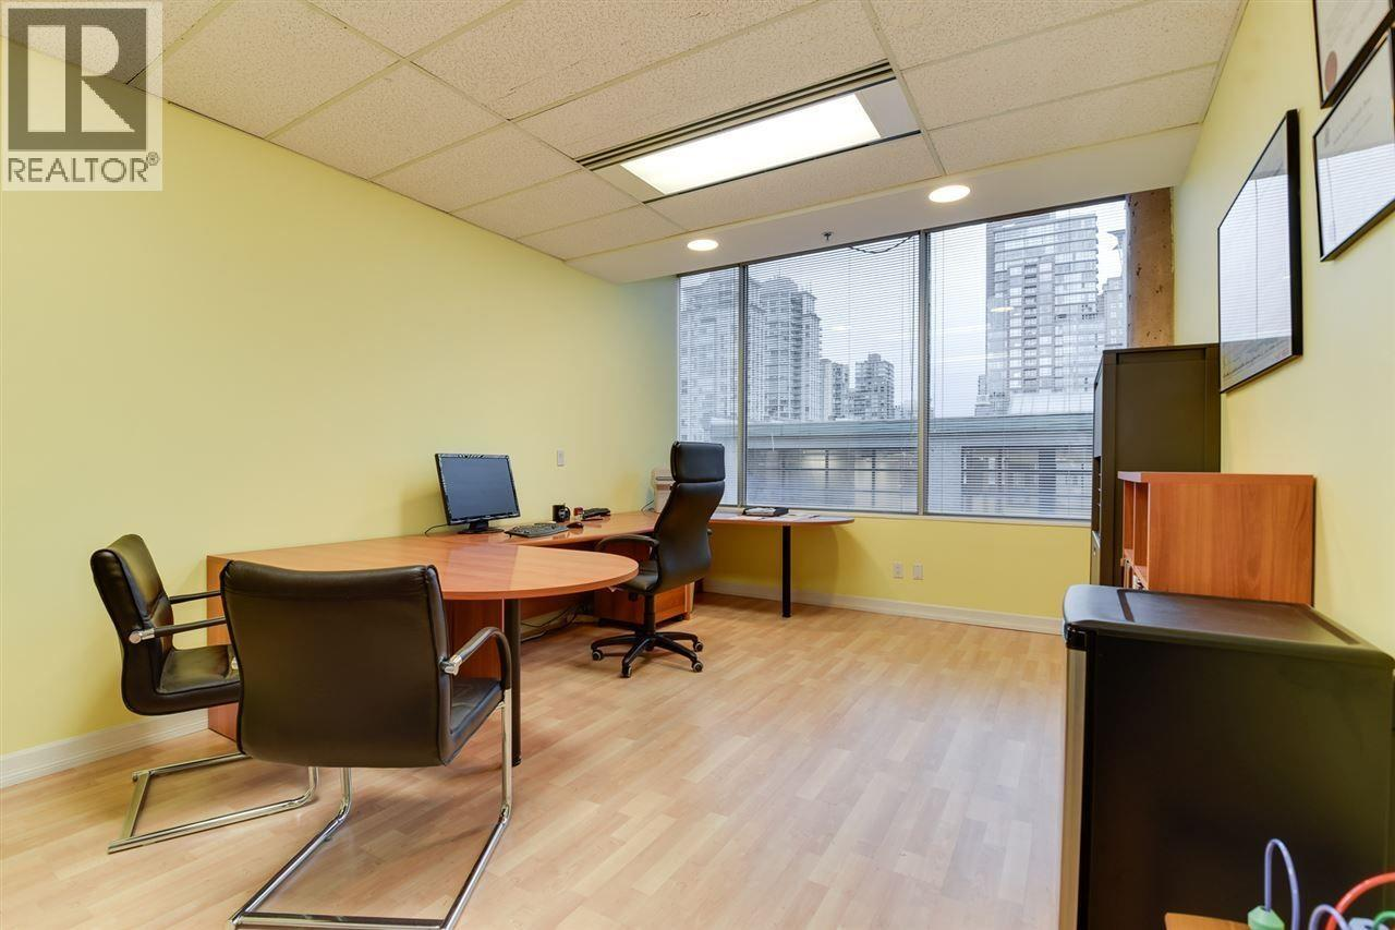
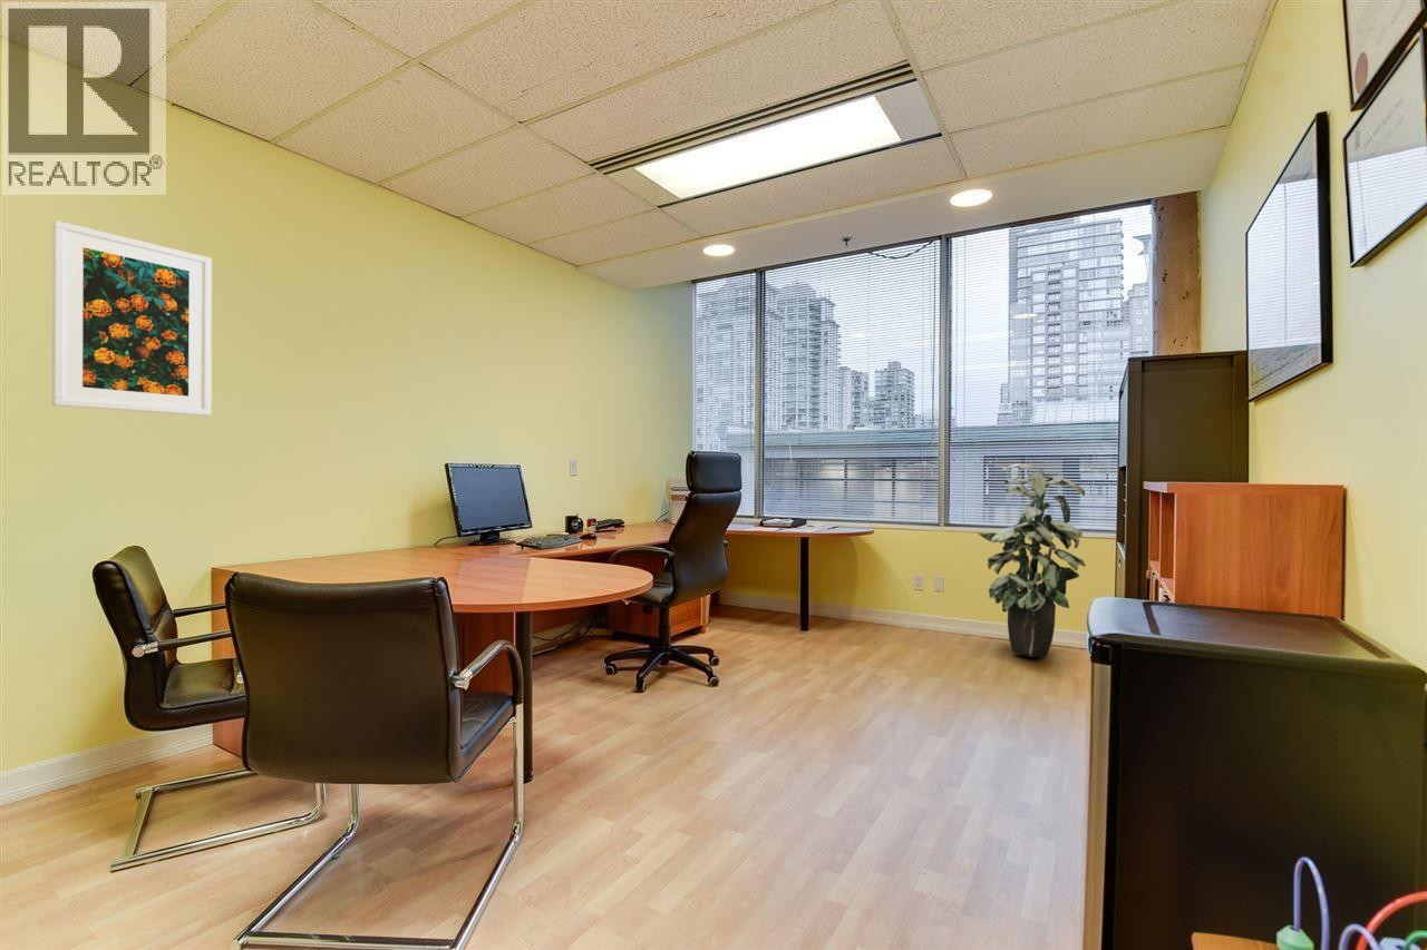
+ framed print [51,219,213,417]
+ indoor plant [978,462,1087,658]
